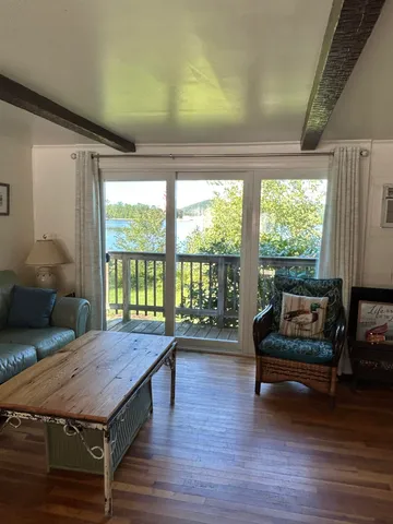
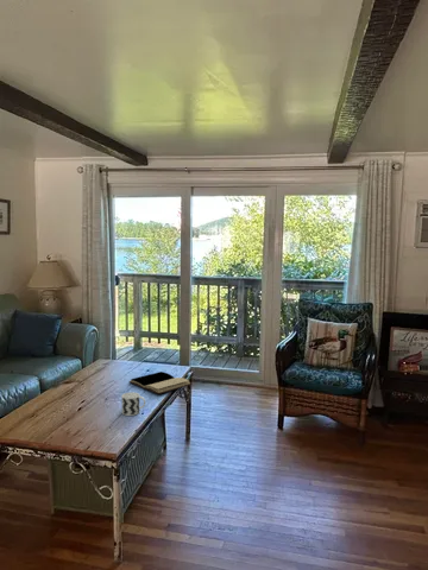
+ cup [120,391,146,417]
+ book [127,370,193,395]
